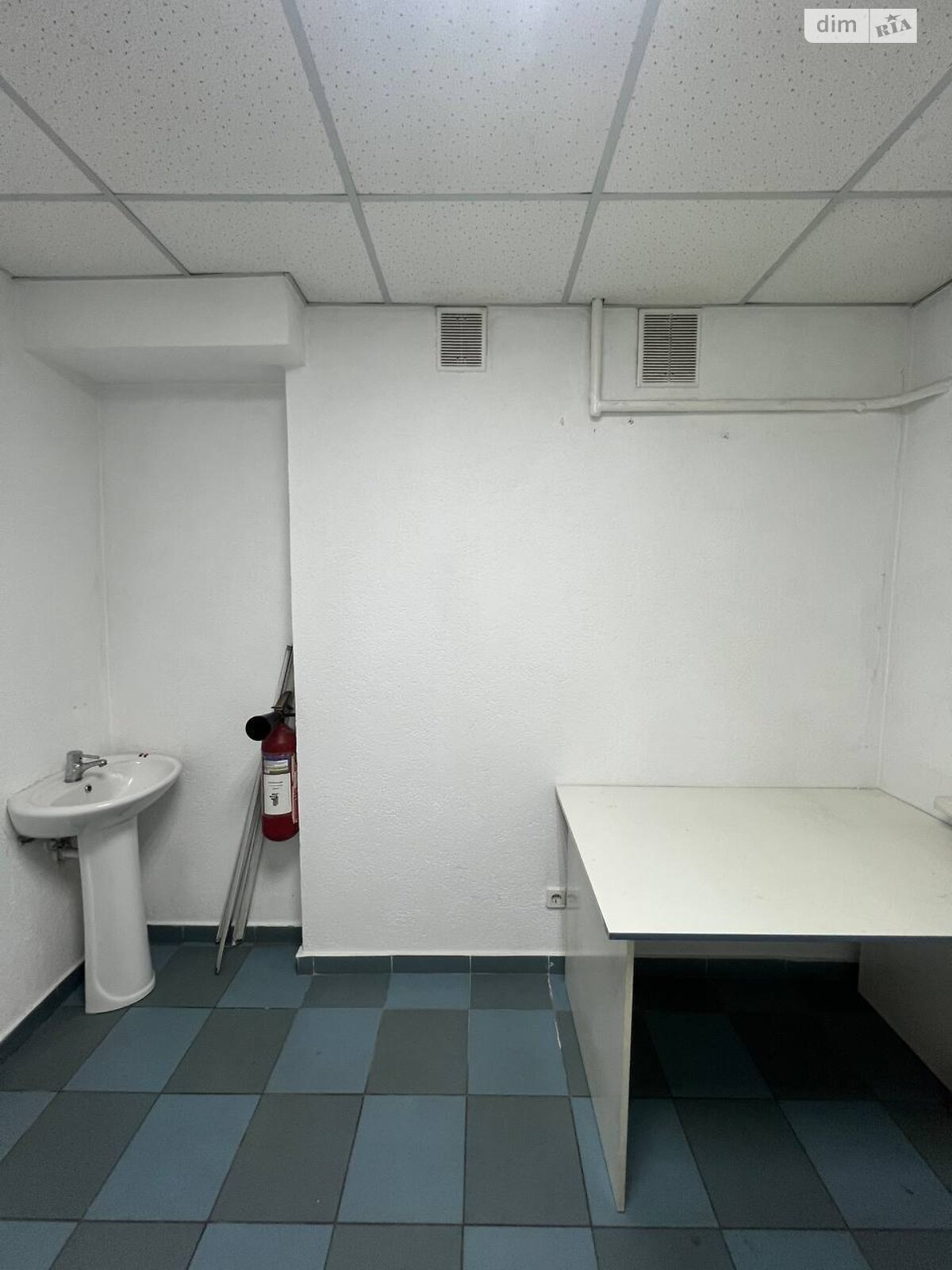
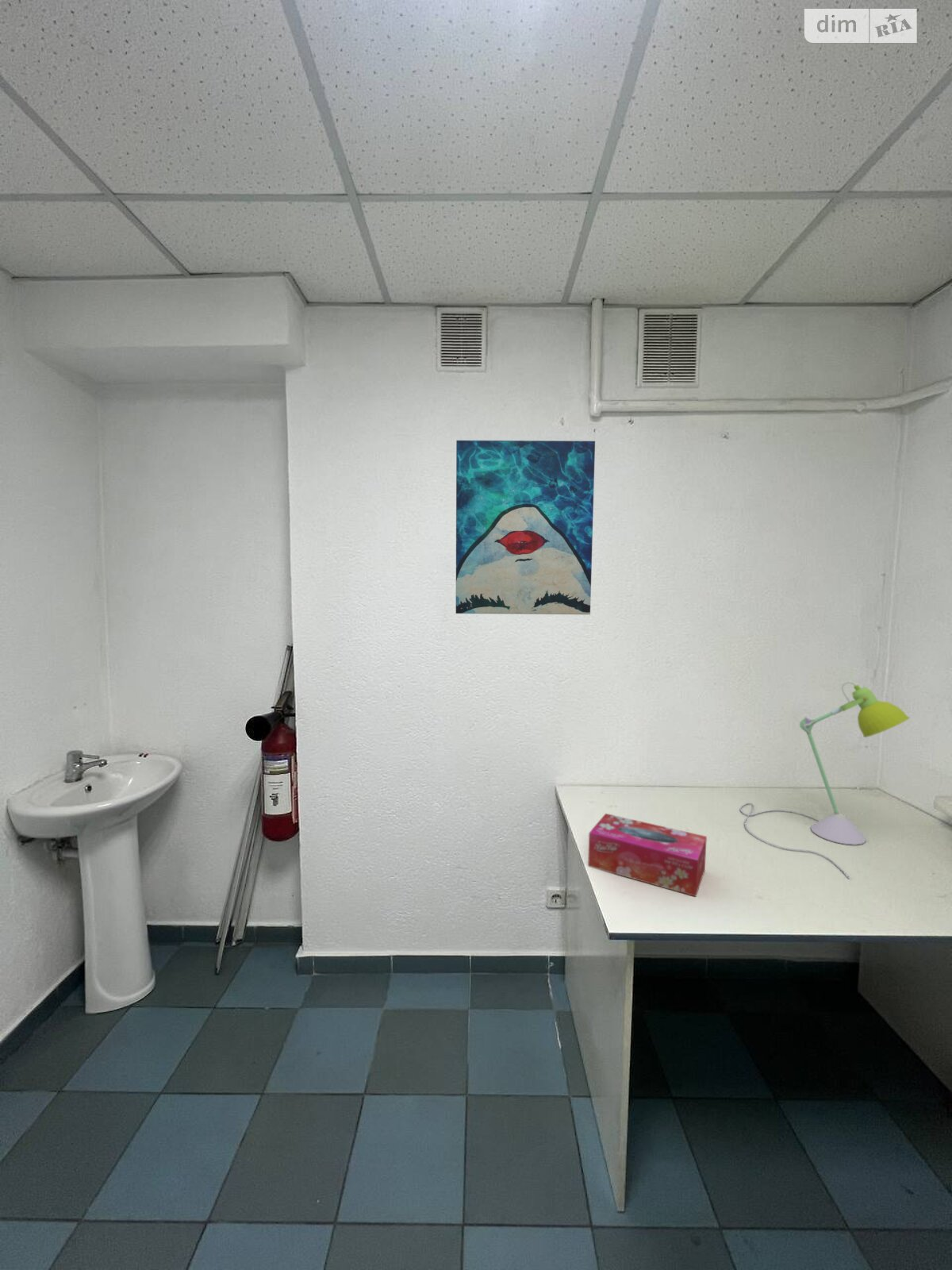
+ wall art [455,440,596,615]
+ tissue box [587,813,708,897]
+ desk lamp [739,681,911,879]
